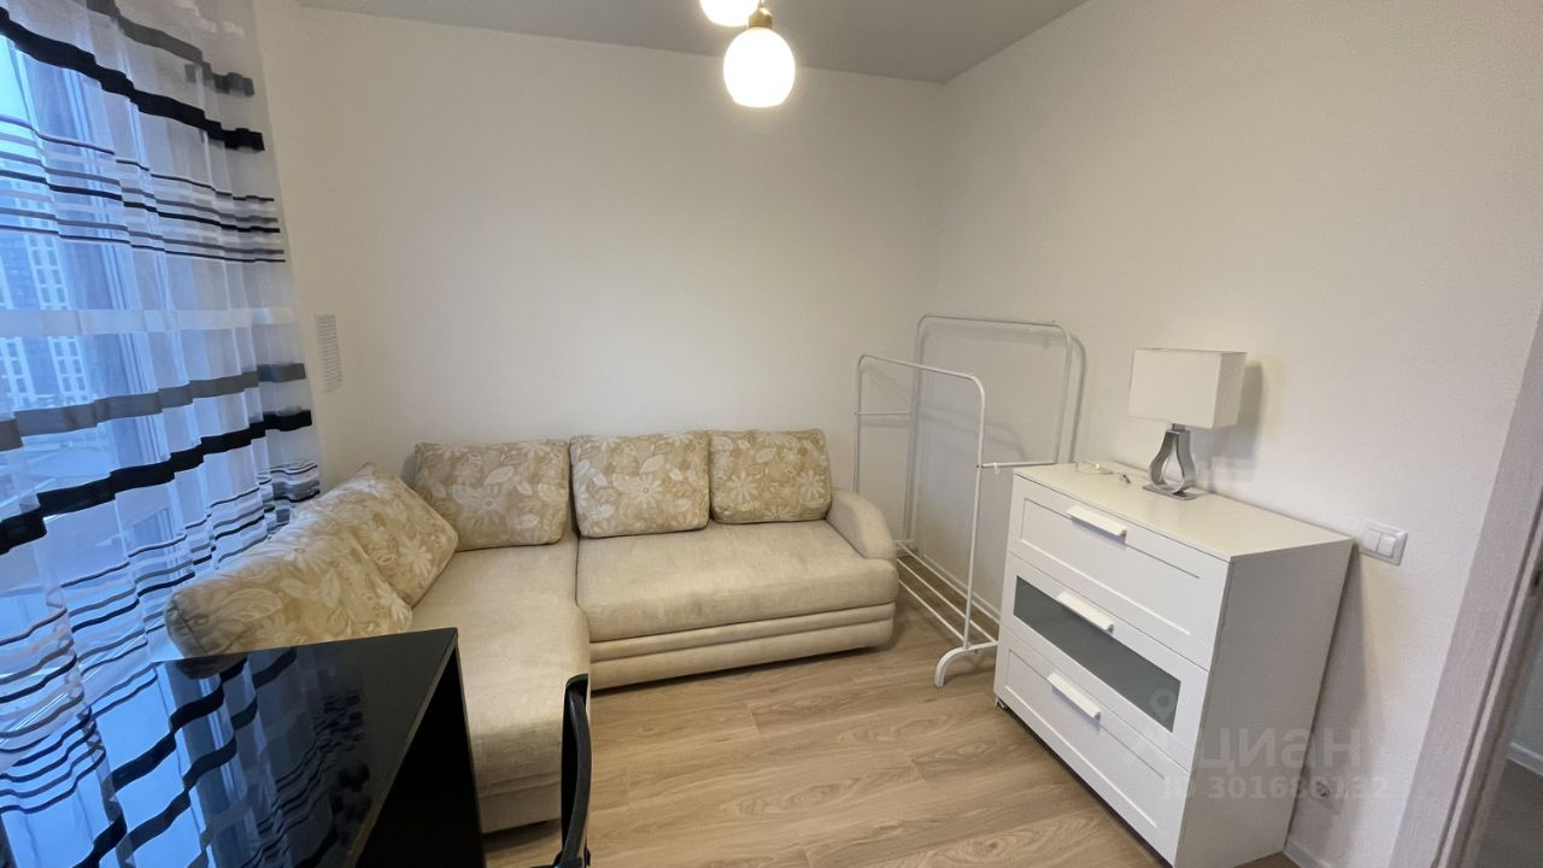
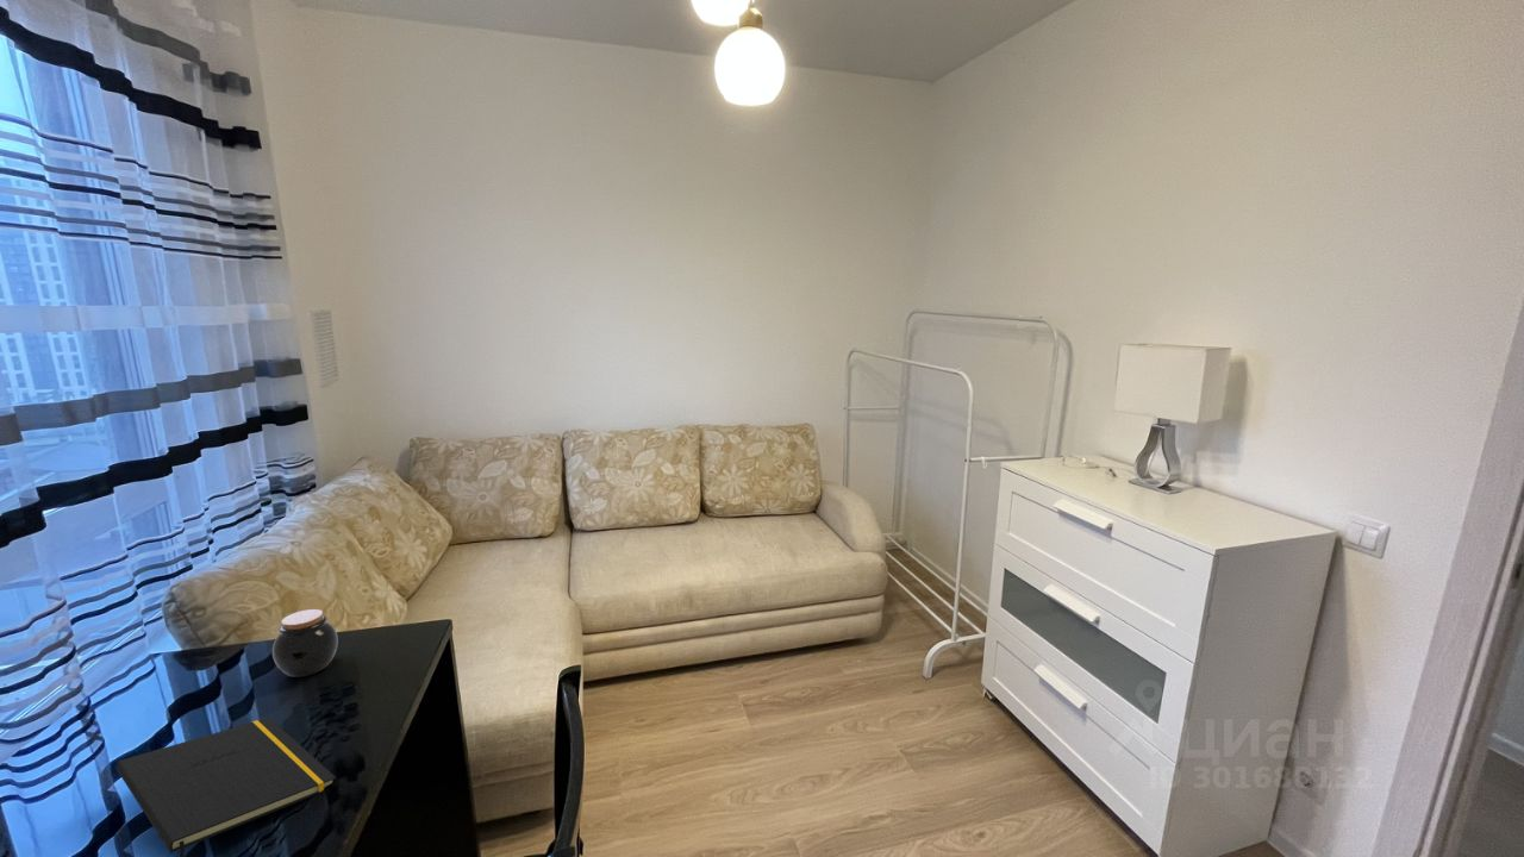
+ notepad [115,717,337,857]
+ jar [271,608,339,678]
